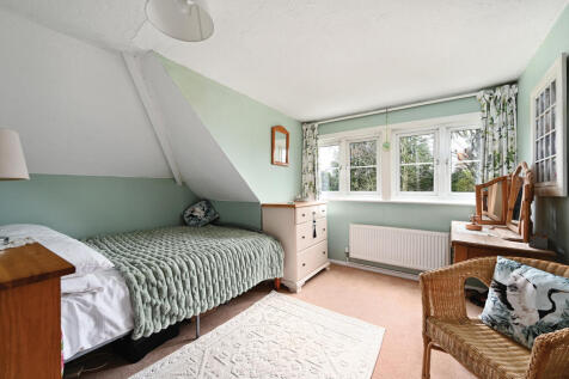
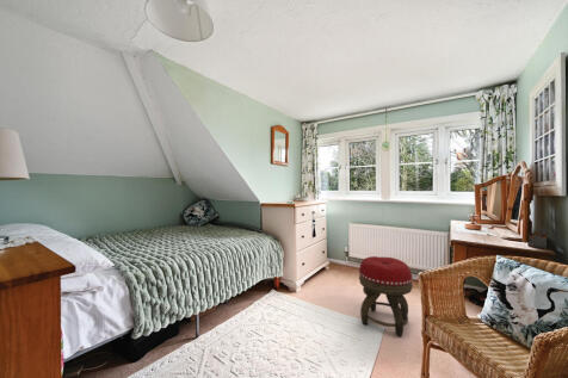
+ footstool [358,255,414,337]
